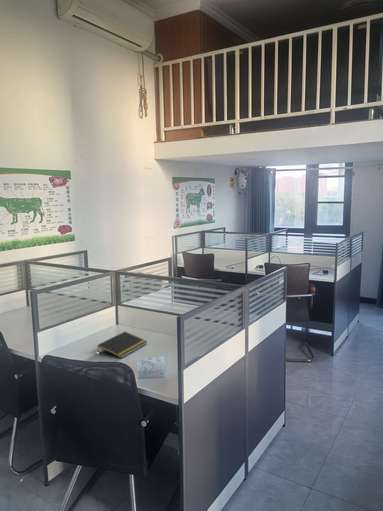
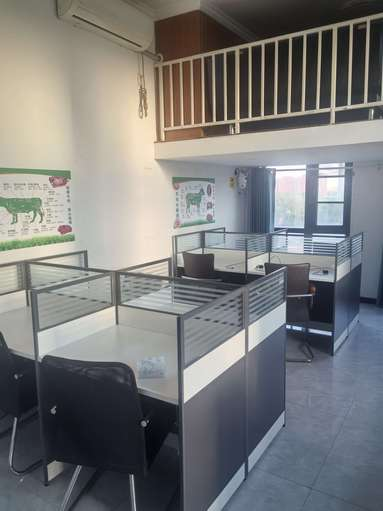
- notepad [97,331,148,359]
